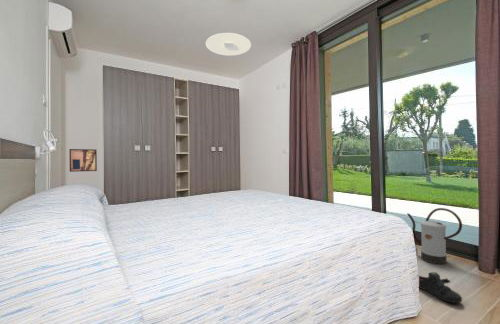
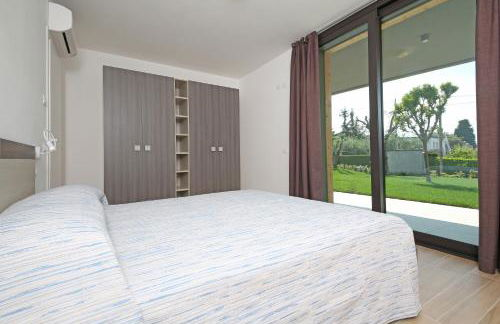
- shoe [418,271,463,304]
- watering can [406,207,463,265]
- ceiling light [205,32,252,57]
- wall art [68,148,98,173]
